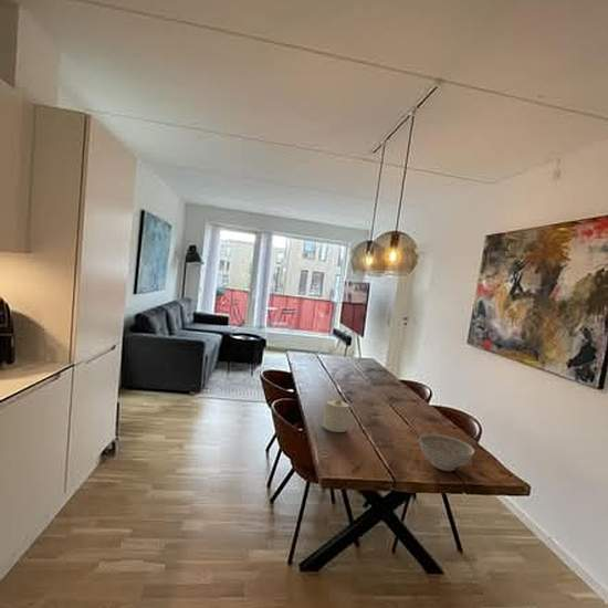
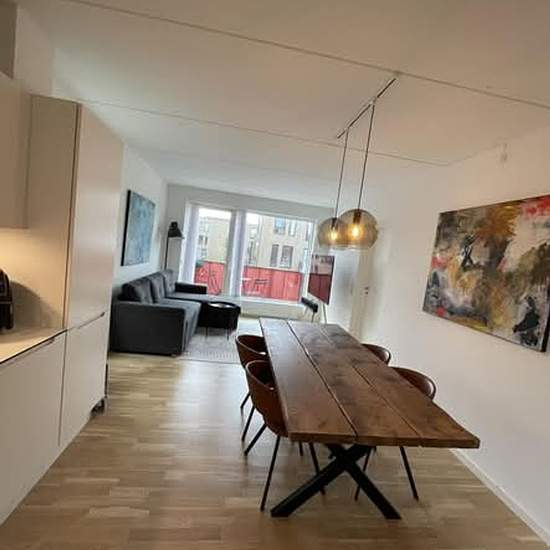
- decorative bowl [419,433,475,472]
- candle [322,398,350,433]
